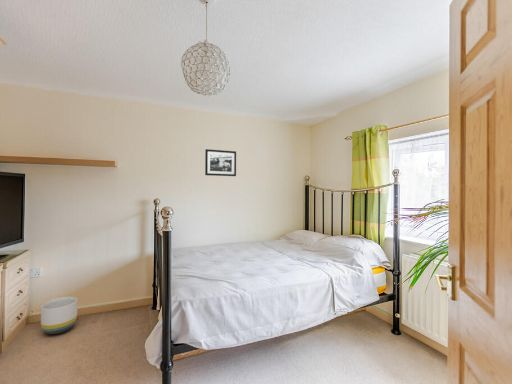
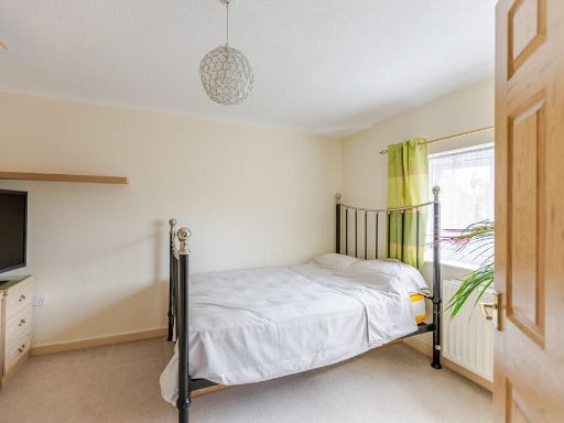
- planter [40,296,78,335]
- picture frame [204,148,237,177]
